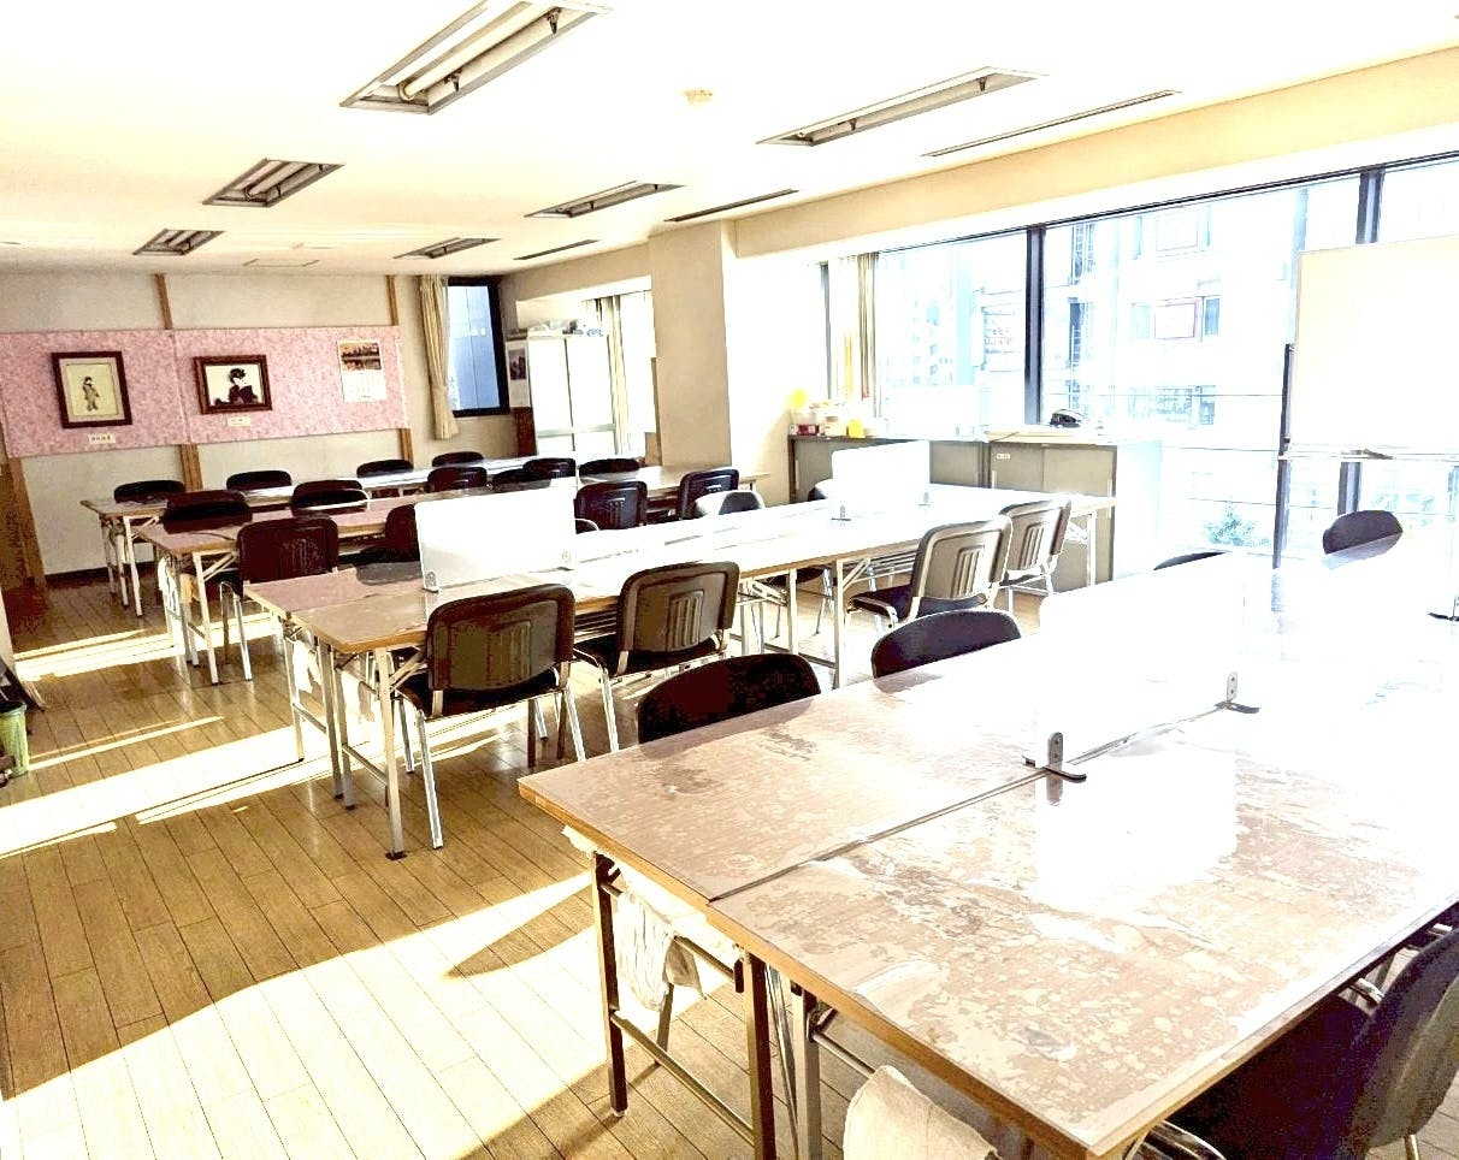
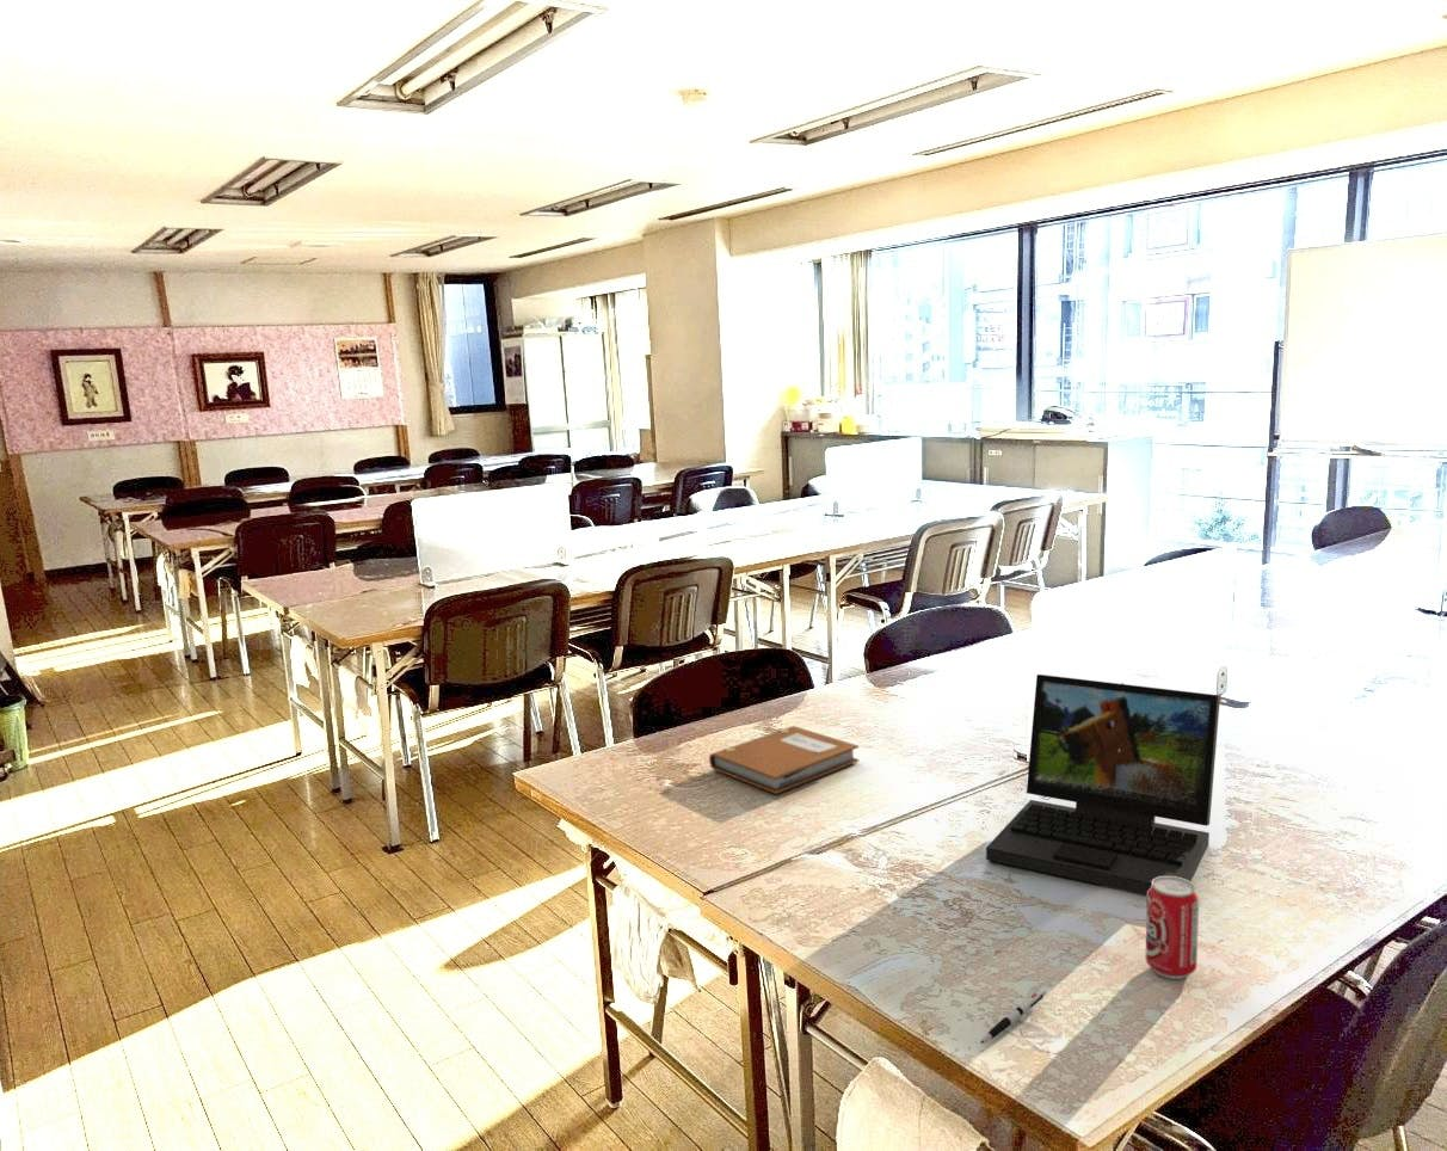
+ beverage can [1144,876,1200,980]
+ notebook [708,725,860,795]
+ laptop [985,673,1221,897]
+ pen [979,987,1047,1045]
